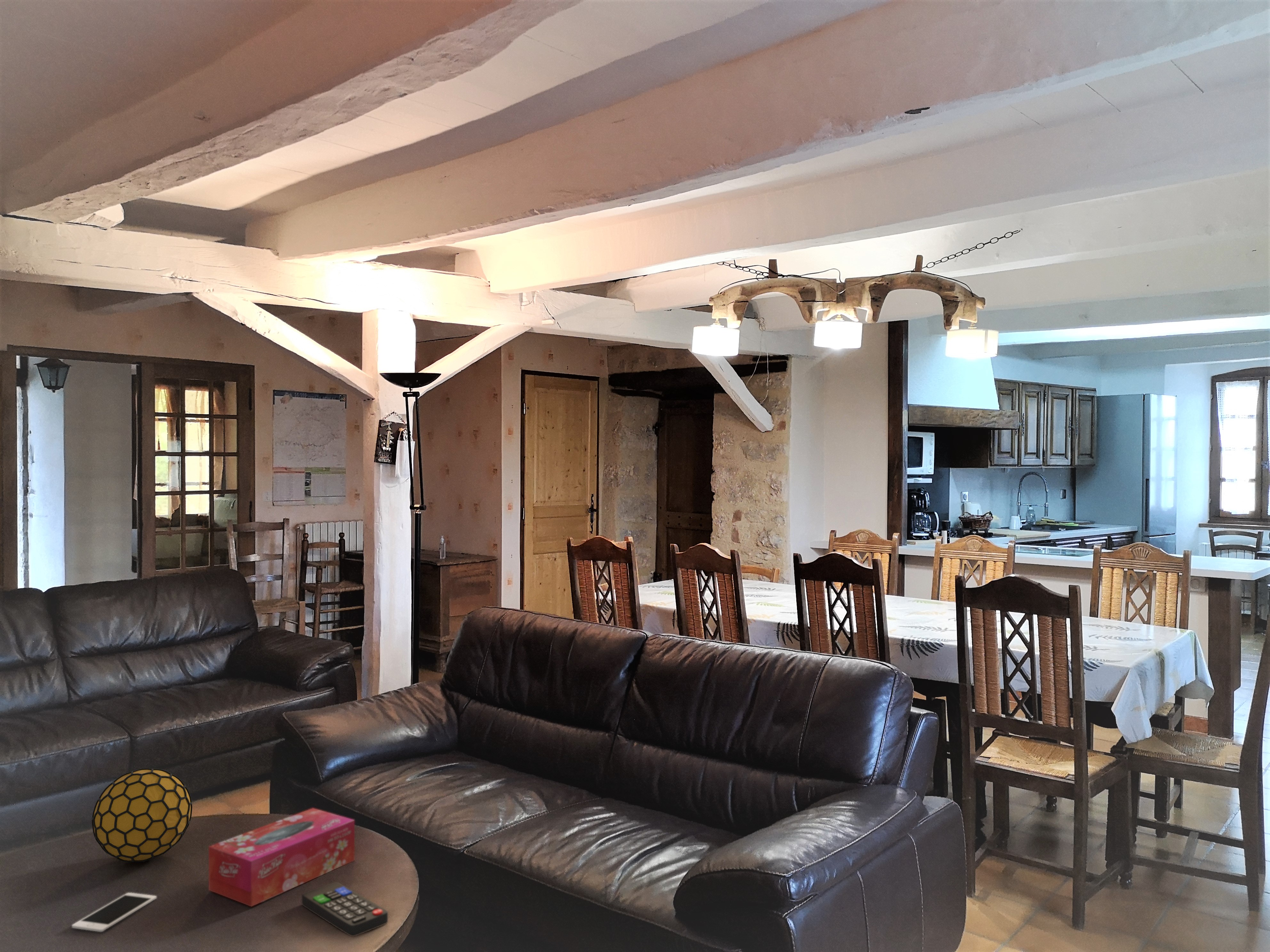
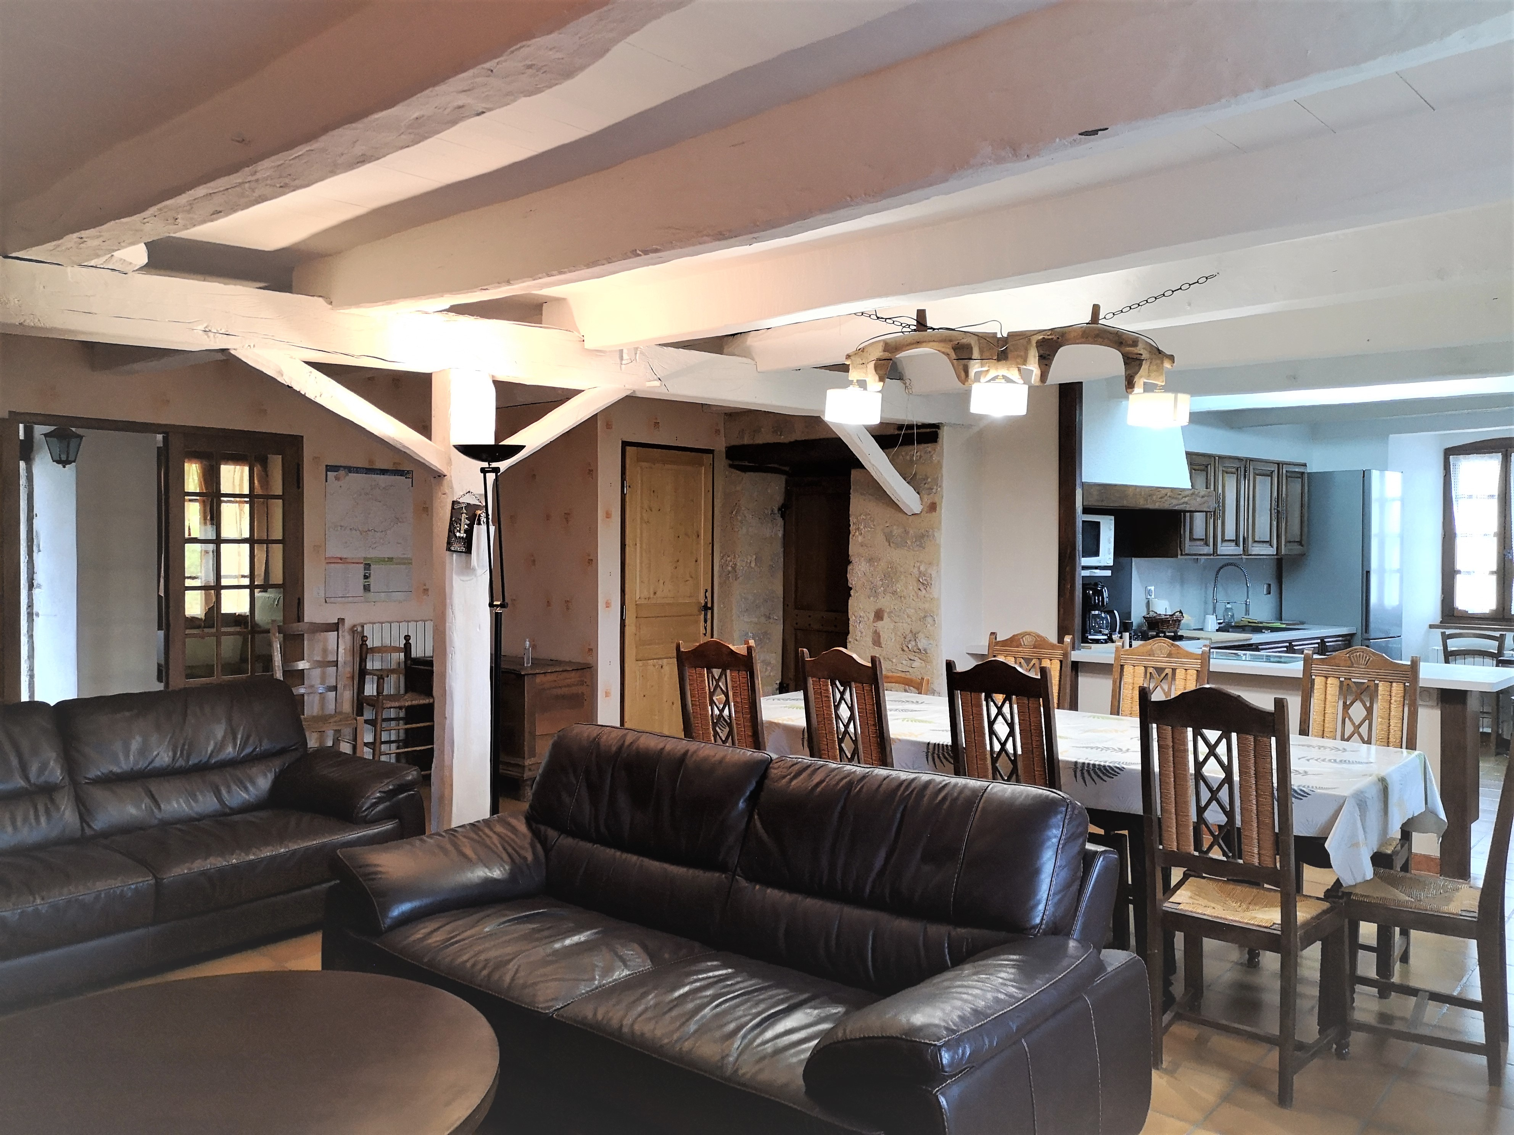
- decorative ball [92,768,193,862]
- cell phone [71,892,157,932]
- remote control [301,882,388,937]
- tissue box [208,808,355,907]
